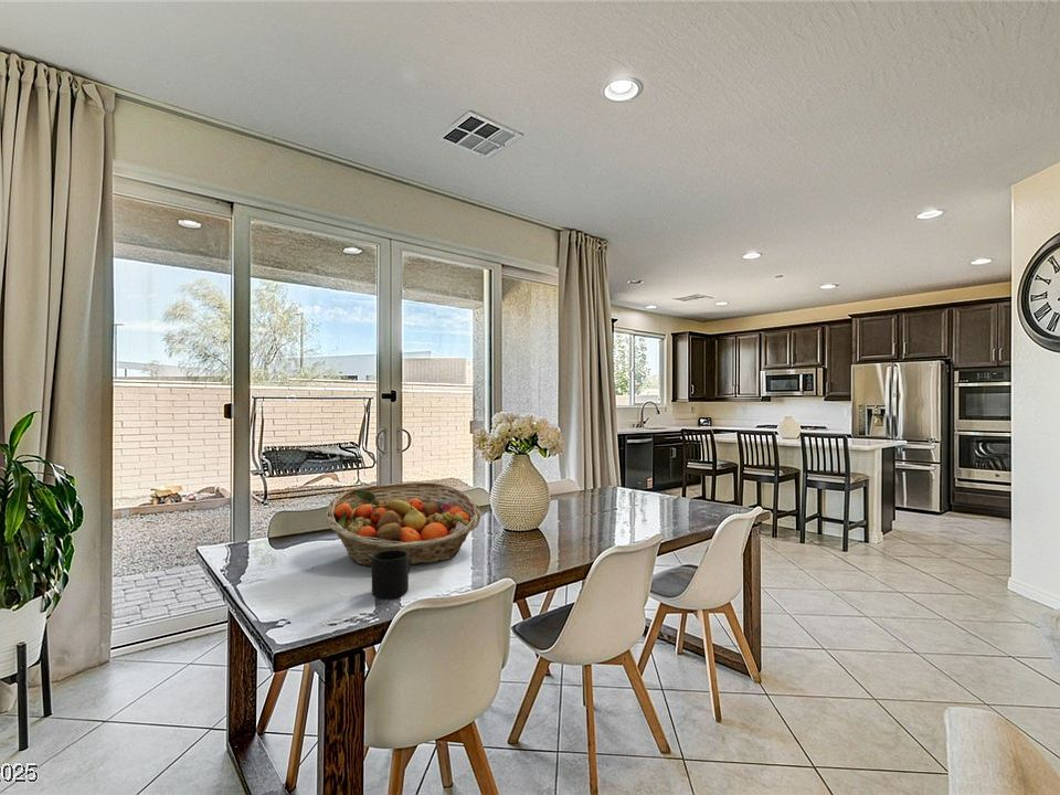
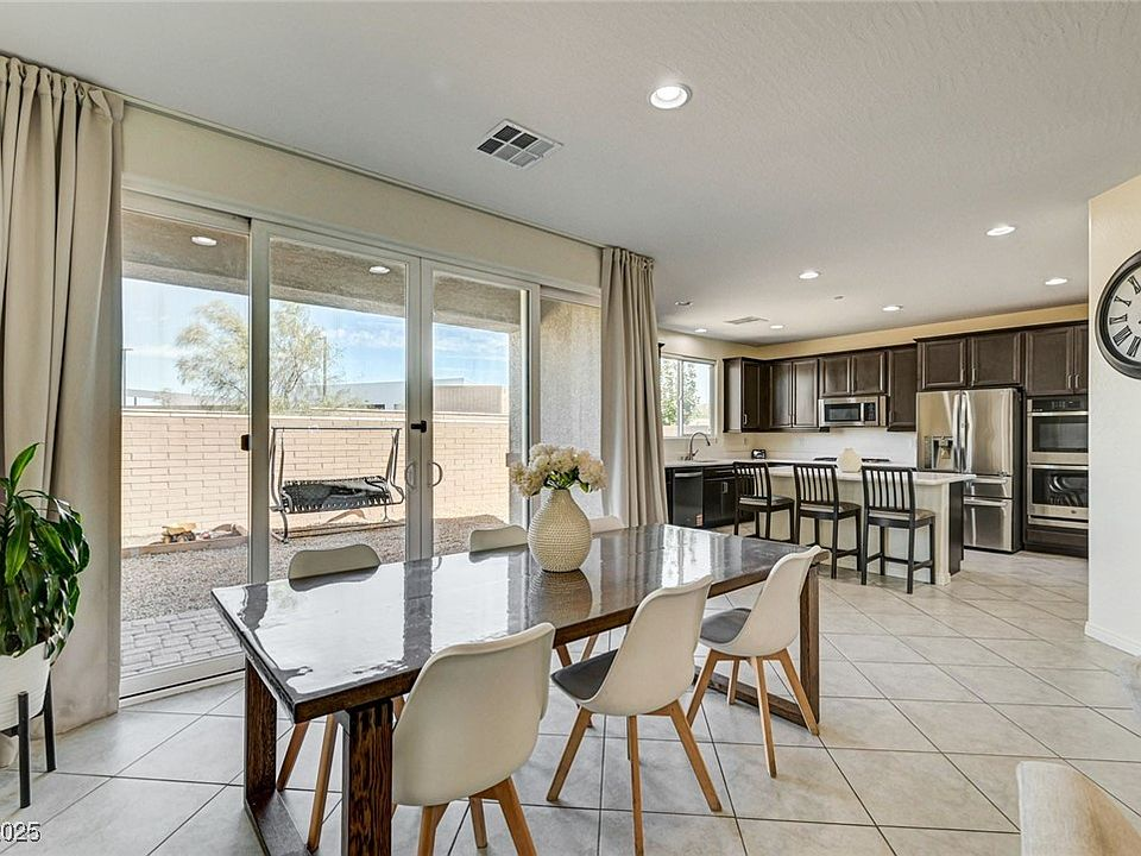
- fruit basket [325,481,483,568]
- mug [371,550,411,600]
